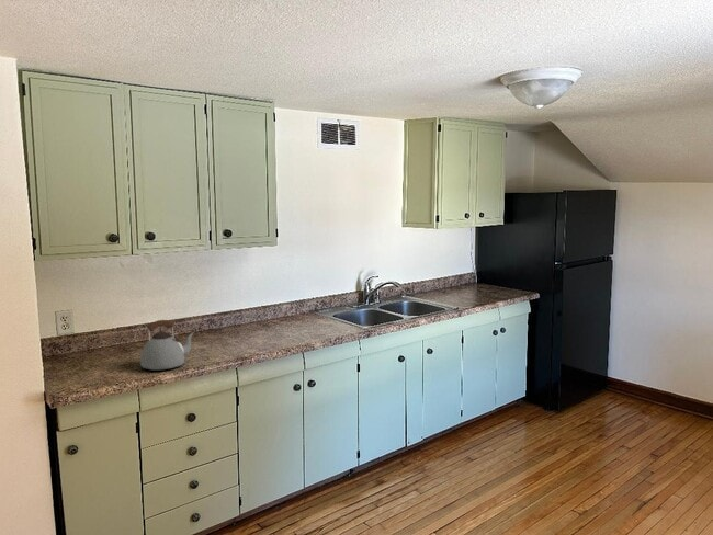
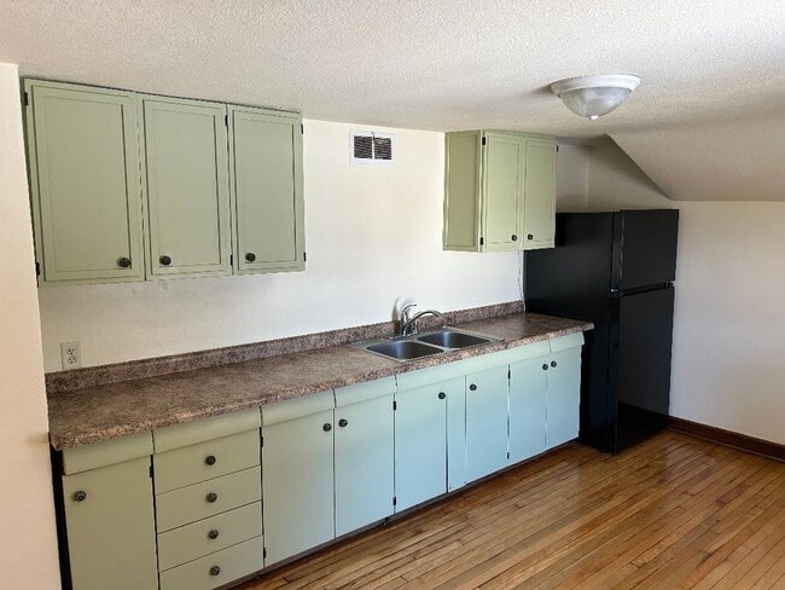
- kettle [139,319,195,371]
